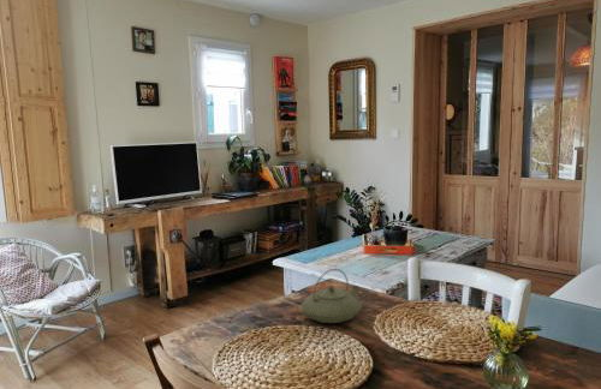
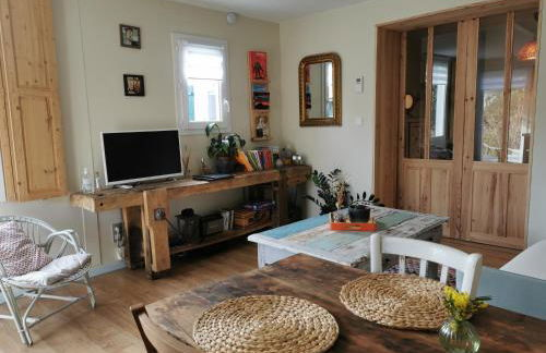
- teapot [300,268,363,324]
